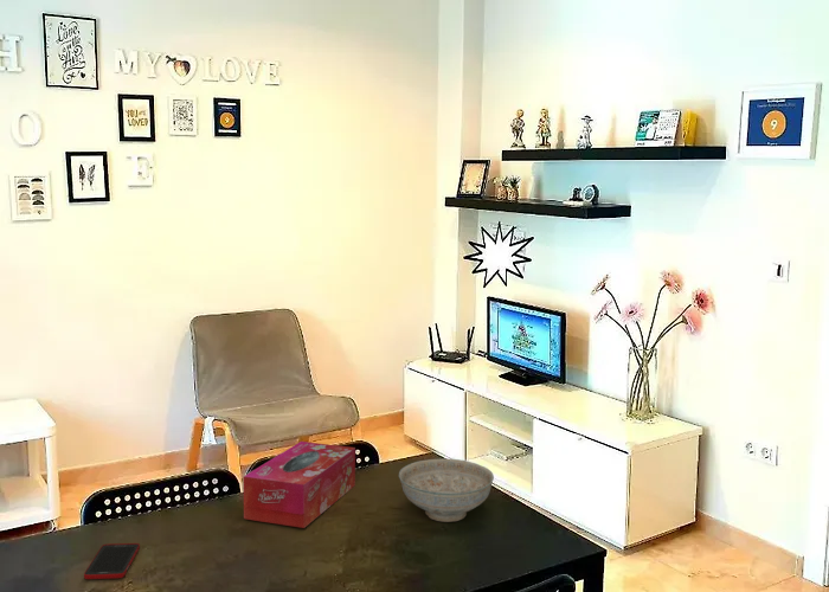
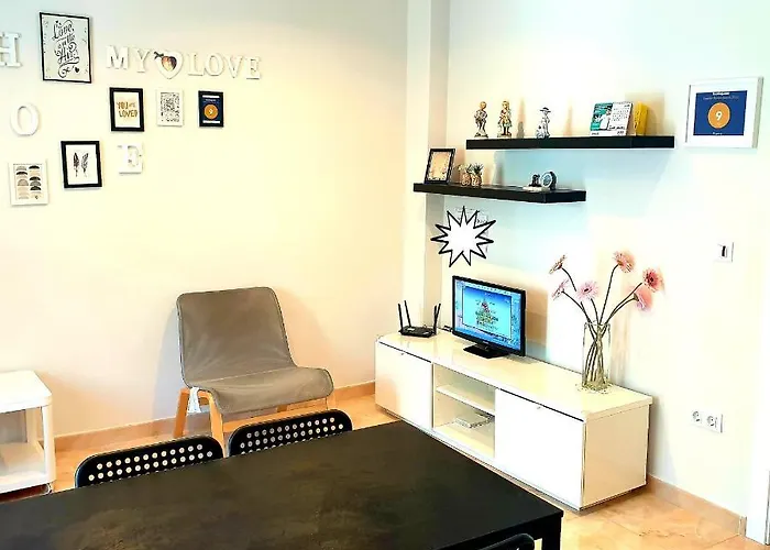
- tissue box [242,440,356,529]
- decorative bowl [398,458,495,523]
- cell phone [83,542,141,580]
